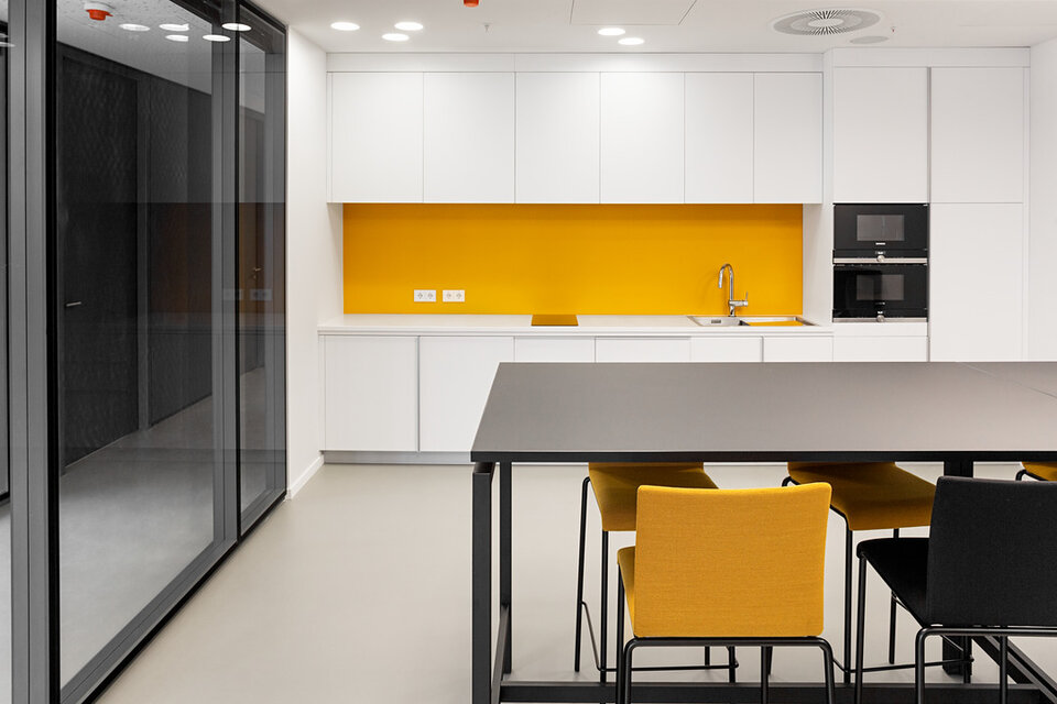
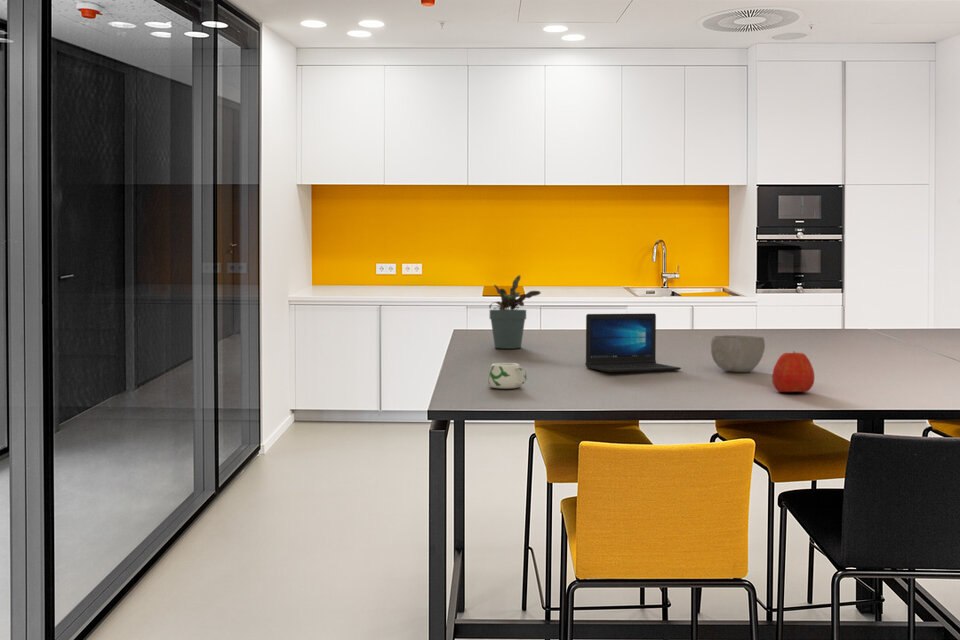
+ laptop [584,312,682,373]
+ bowl [710,334,766,373]
+ apple [771,350,815,393]
+ potted plant [488,274,542,349]
+ mug [487,362,528,390]
